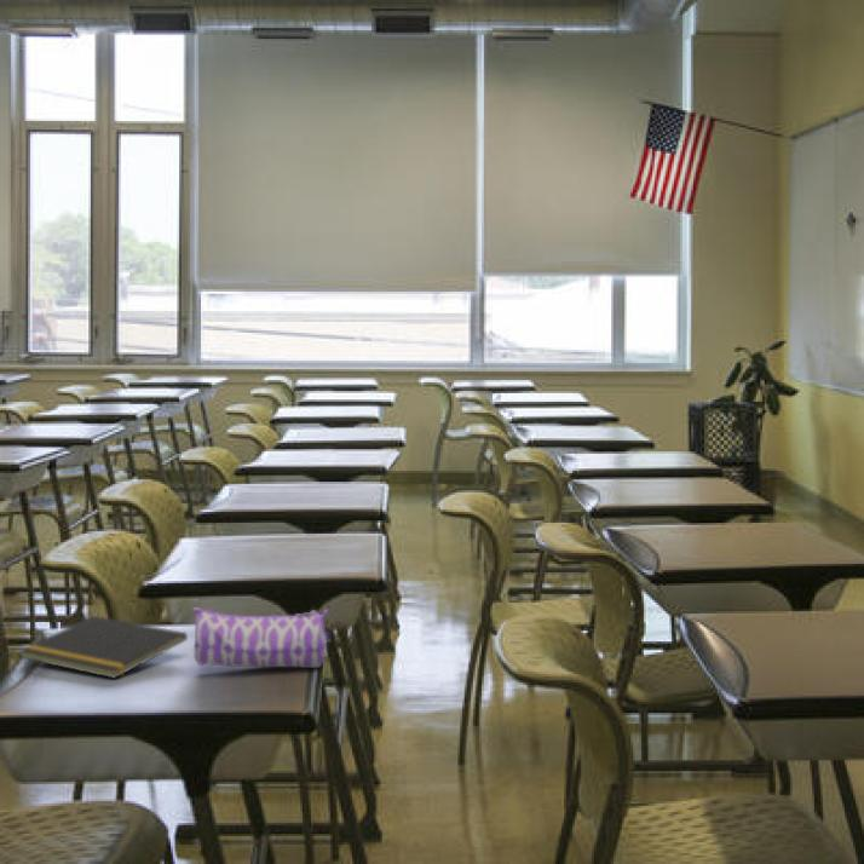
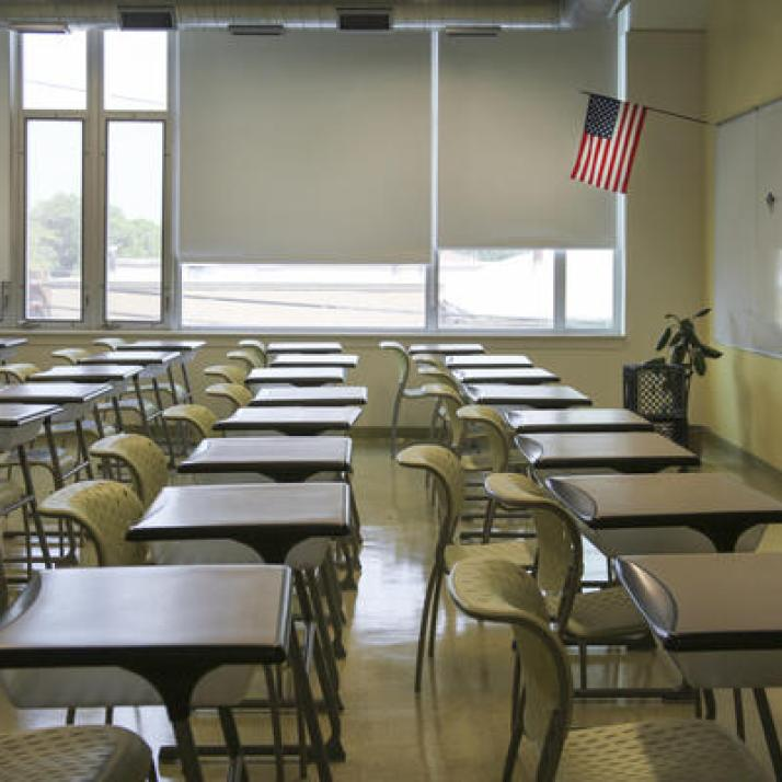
- pencil case [191,606,333,669]
- notepad [18,615,189,680]
